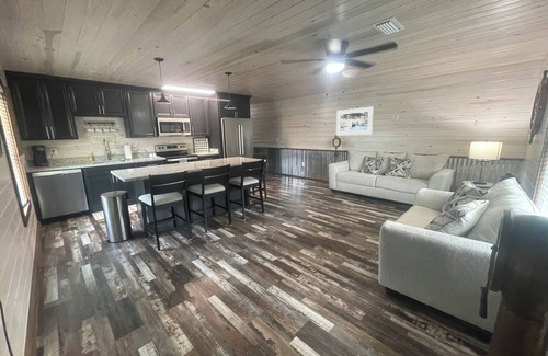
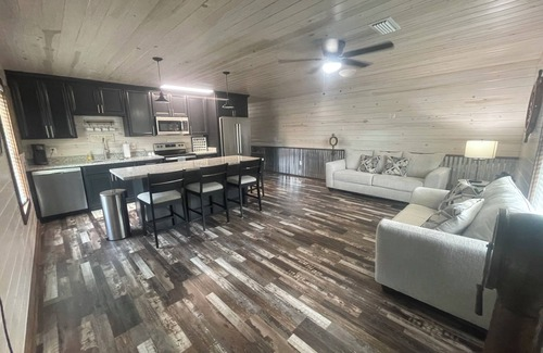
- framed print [335,105,374,136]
